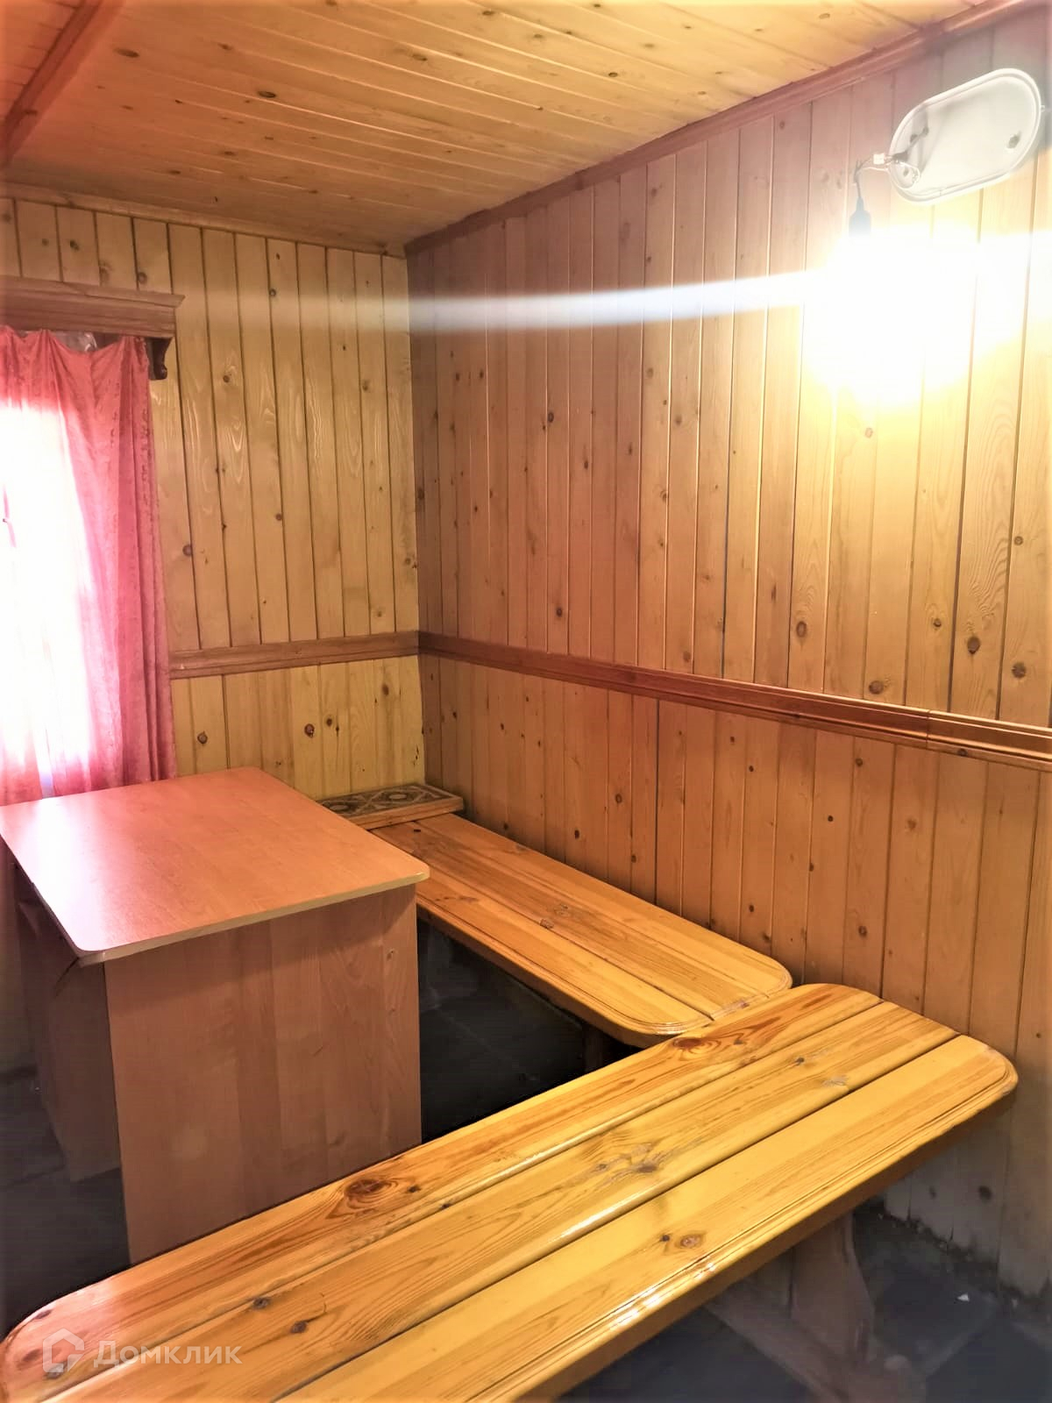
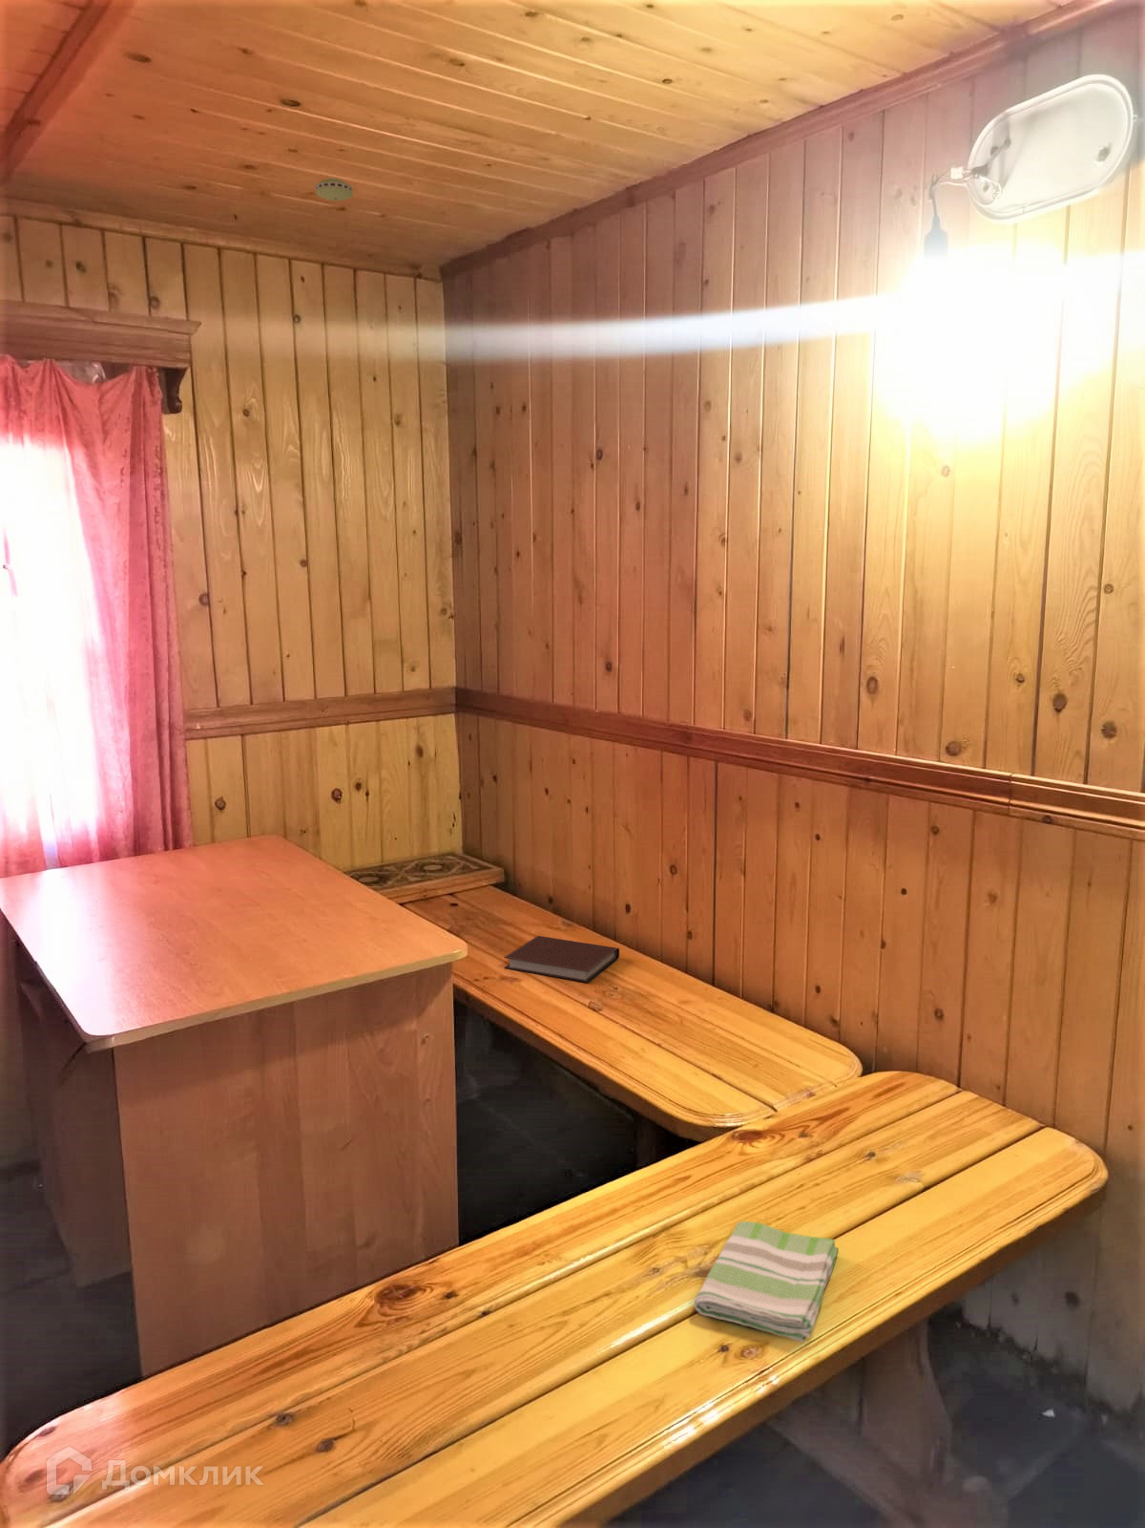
+ smoke detector [314,177,354,201]
+ notebook [503,935,621,984]
+ dish towel [693,1220,840,1344]
